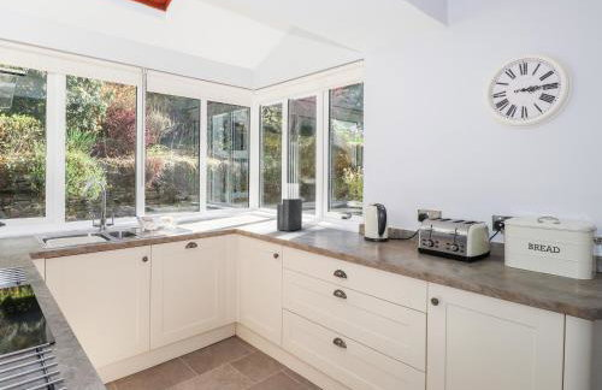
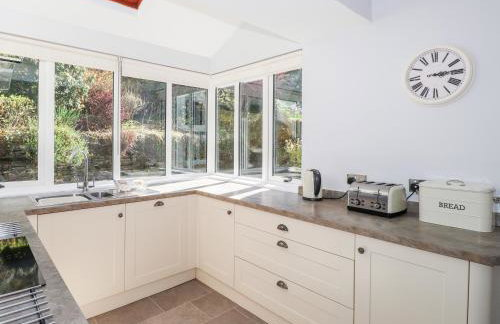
- knife block [276,182,303,232]
